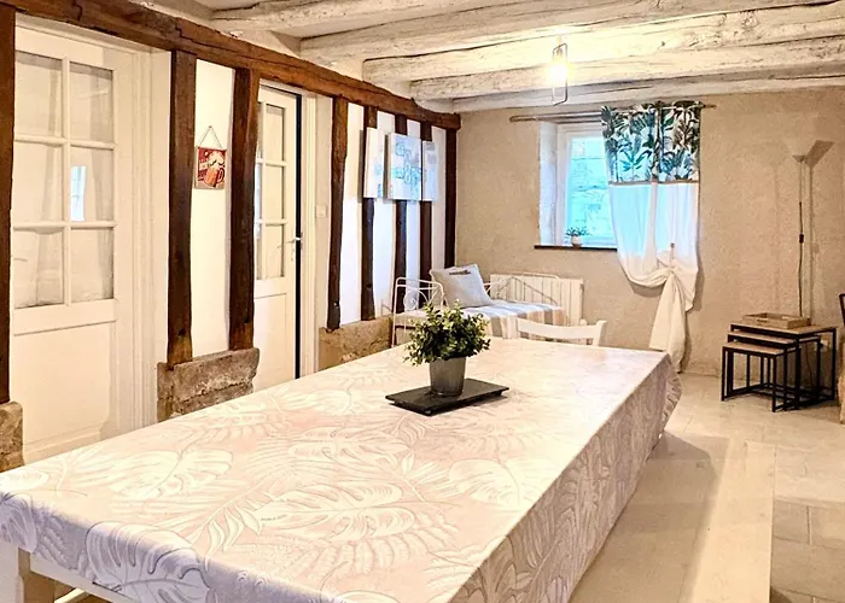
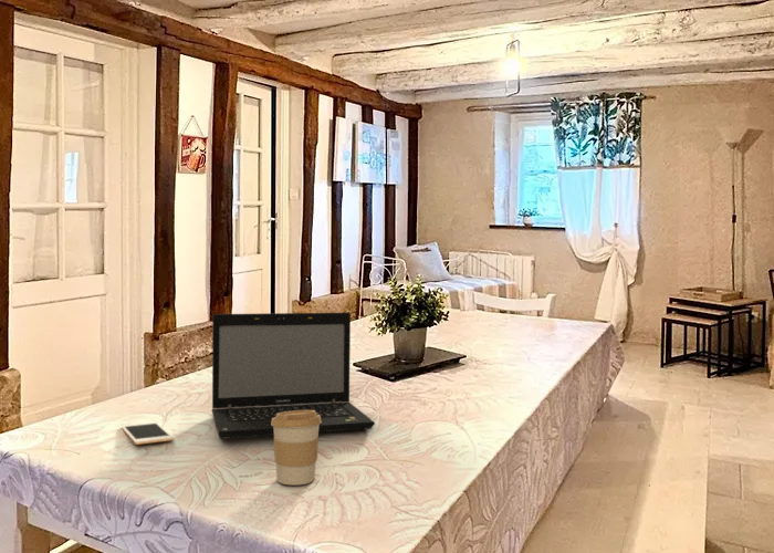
+ cell phone [121,421,175,446]
+ coffee cup [271,410,322,486]
+ laptop [210,312,376,440]
